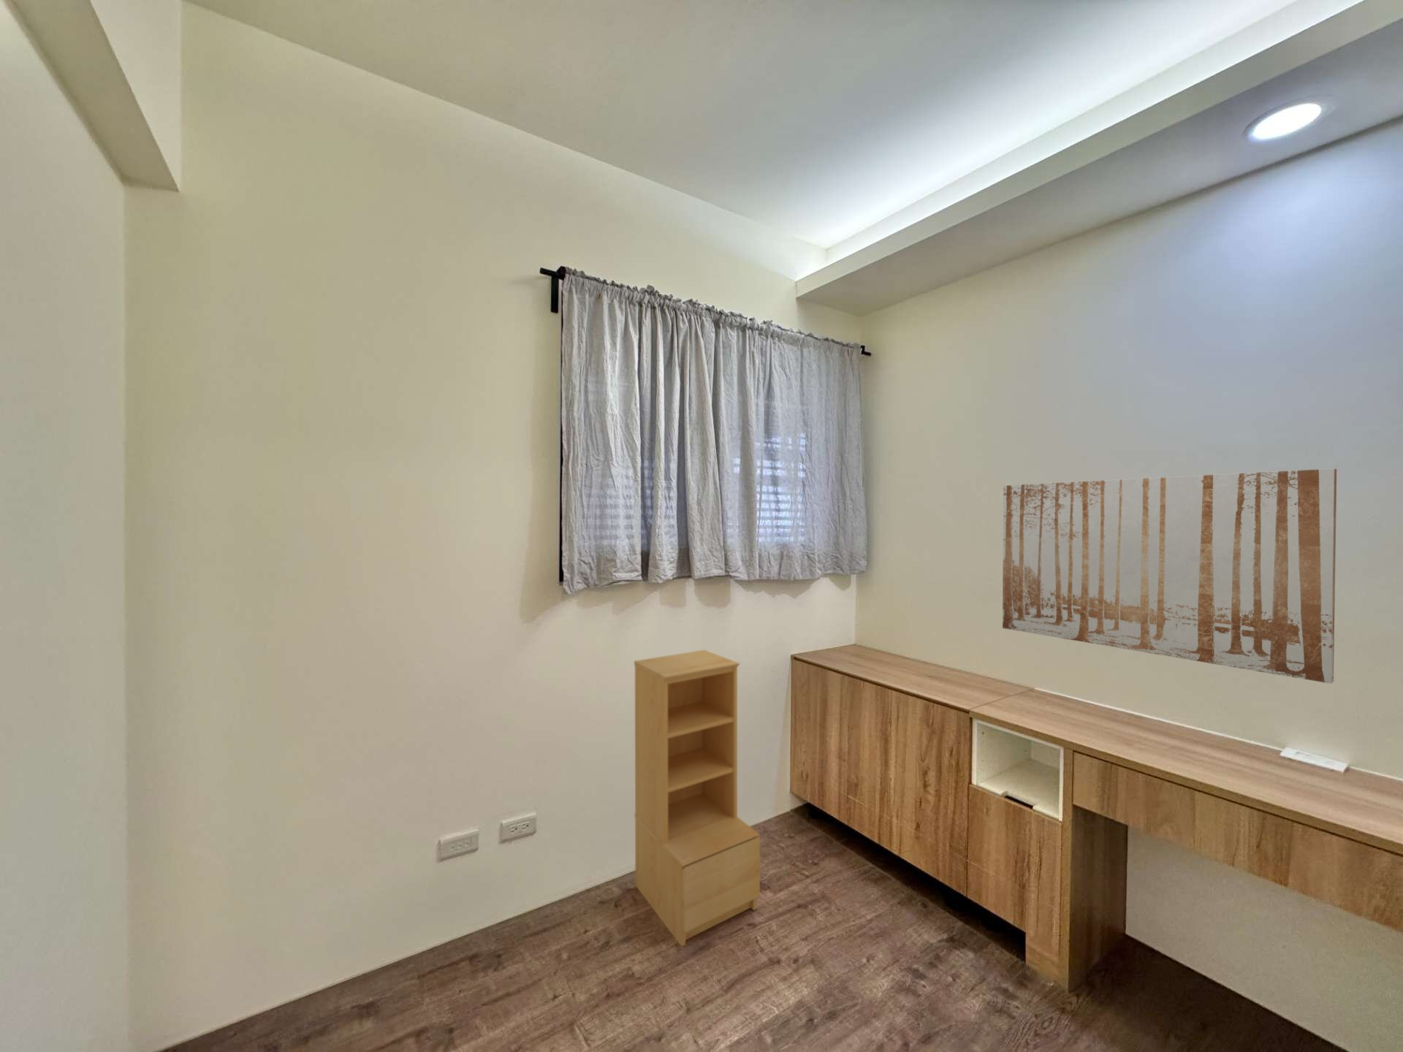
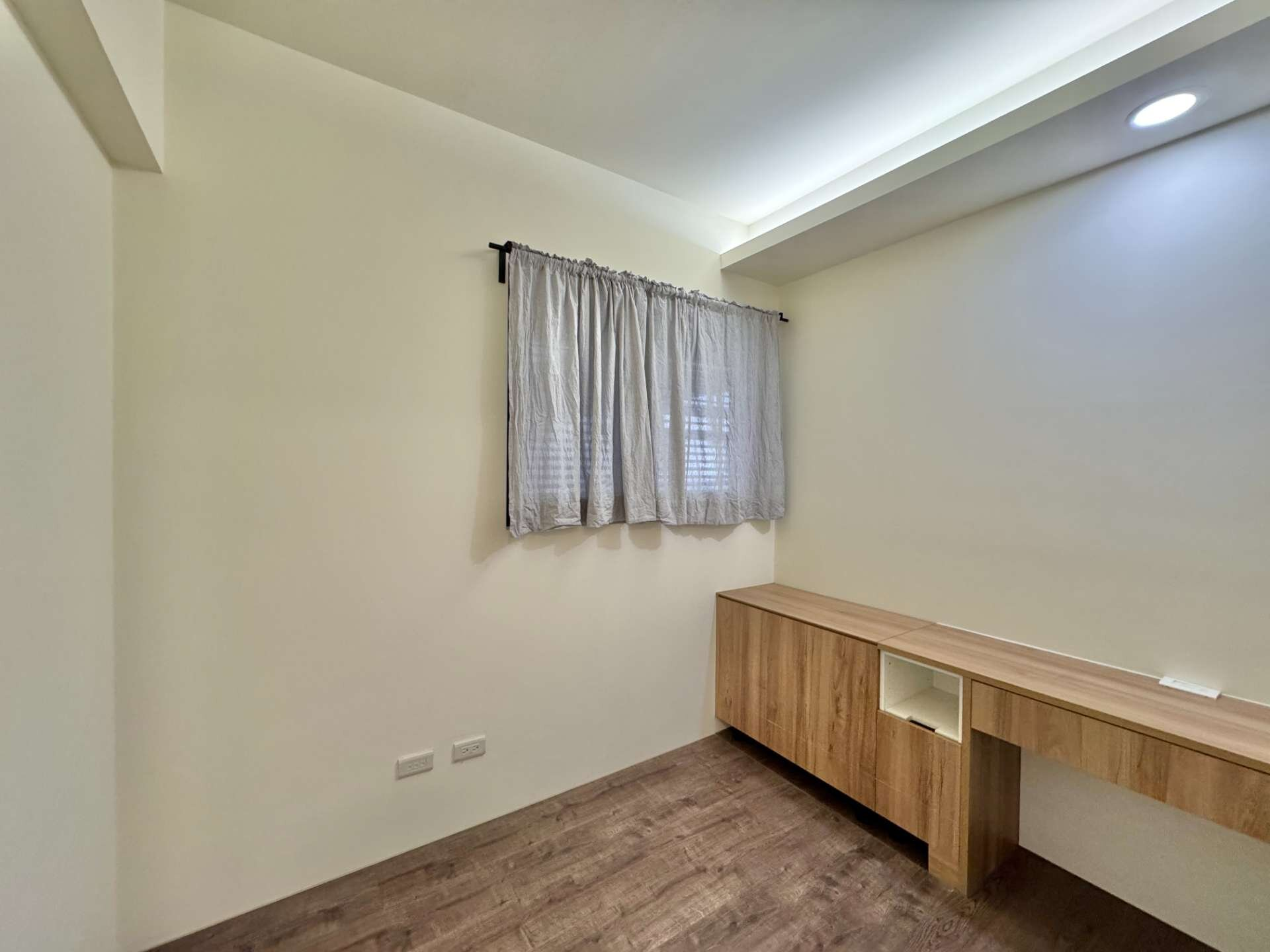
- bookshelf [633,650,761,947]
- wall art [1002,467,1337,684]
